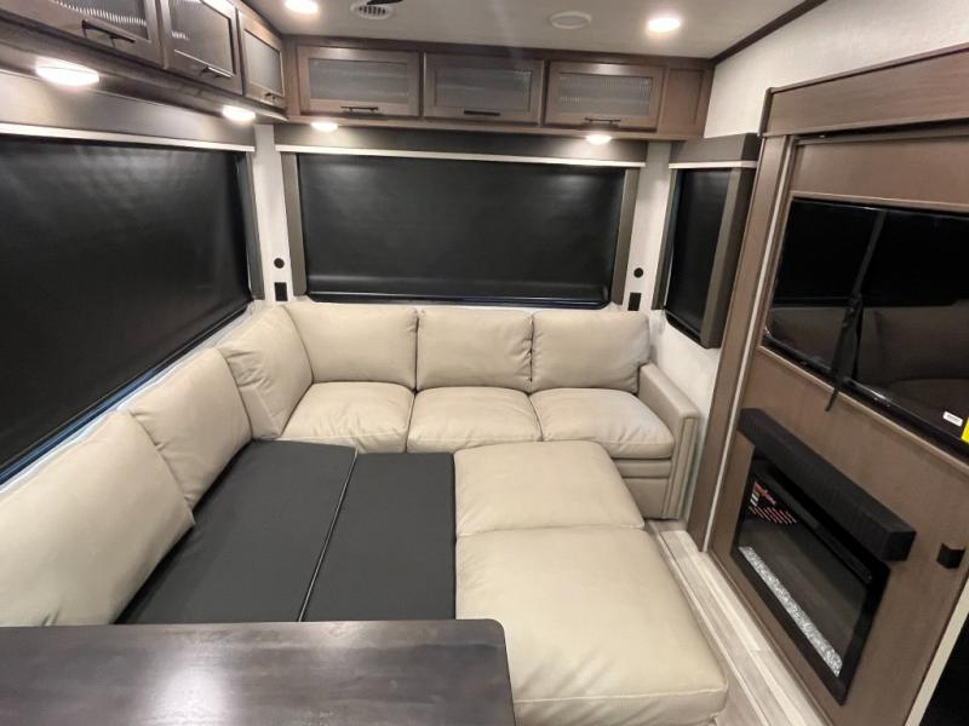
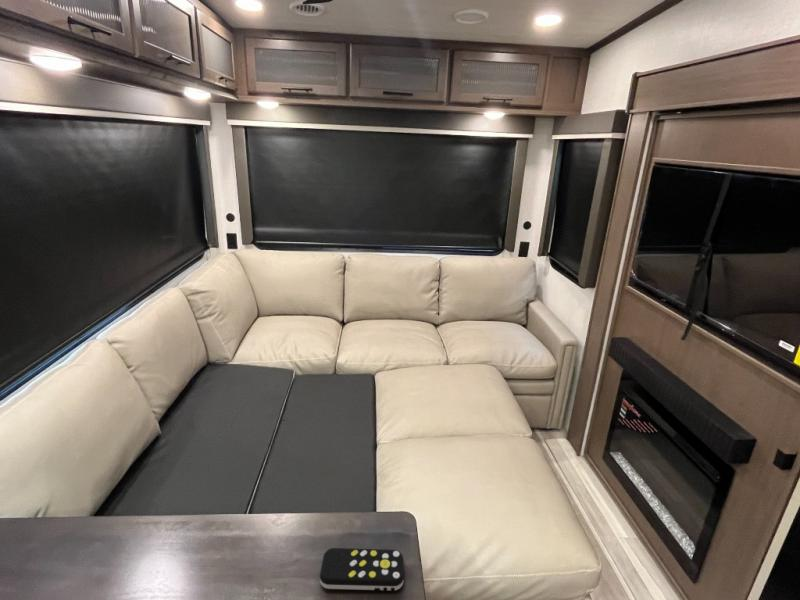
+ remote control [319,547,405,592]
